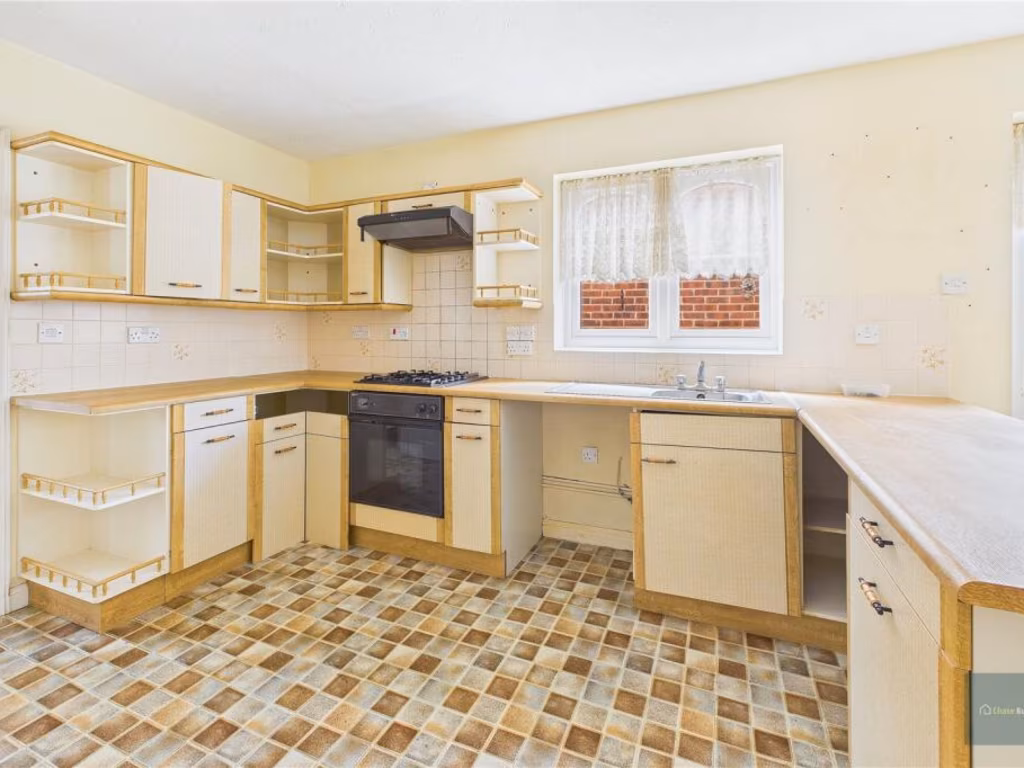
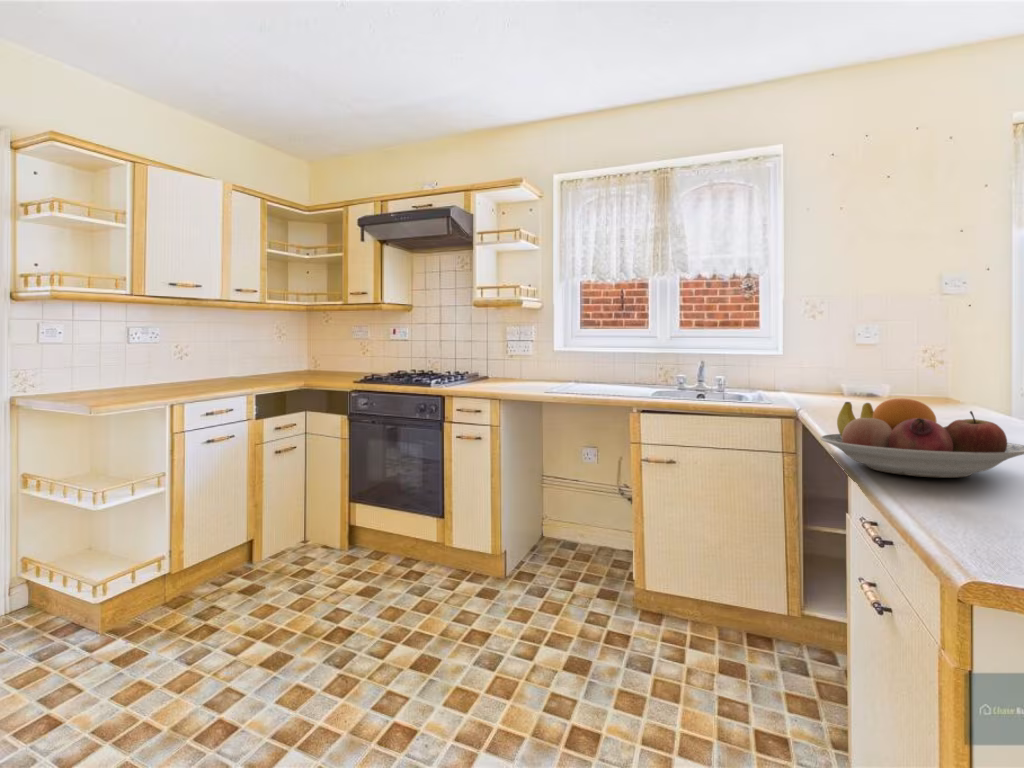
+ fruit bowl [819,398,1024,479]
